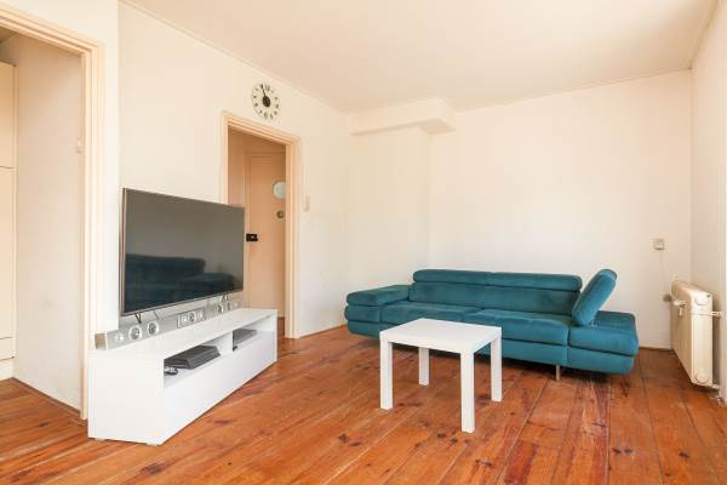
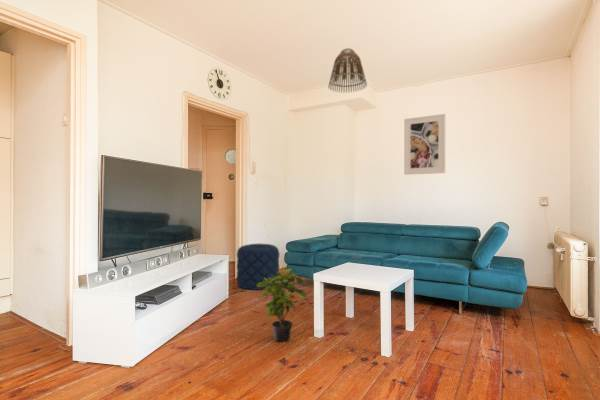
+ potted plant [254,267,308,342]
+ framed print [403,113,446,176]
+ lamp shade [327,47,368,94]
+ pouf [236,243,280,291]
